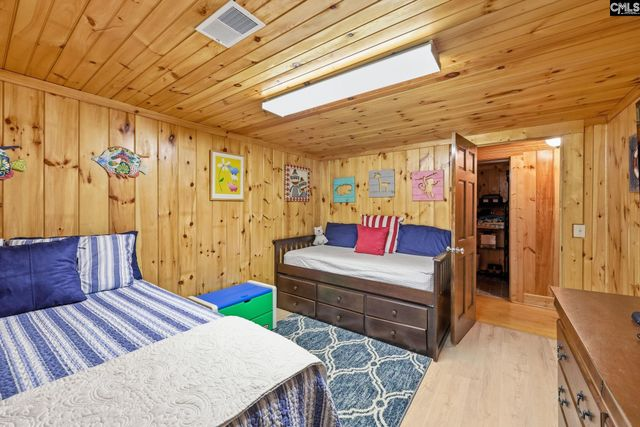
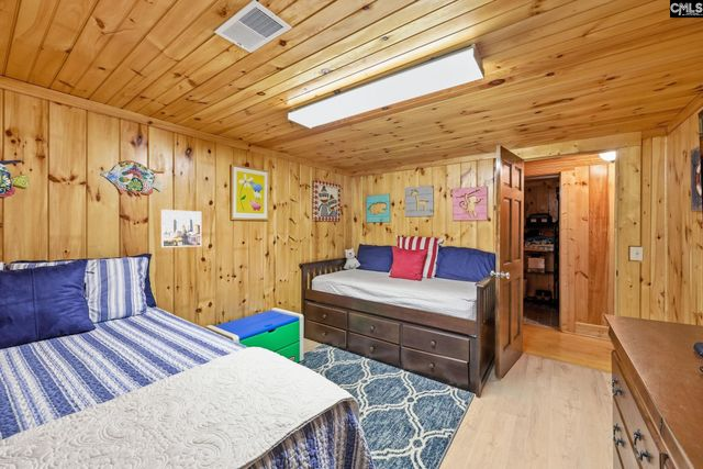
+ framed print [160,209,202,248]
